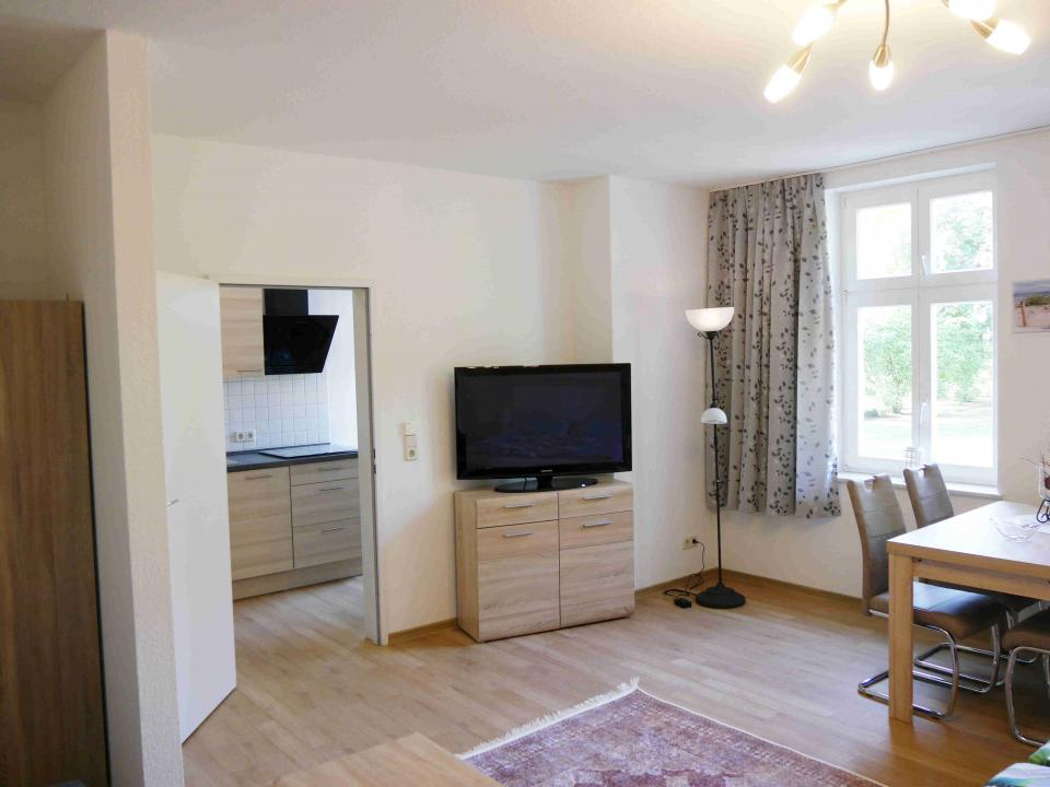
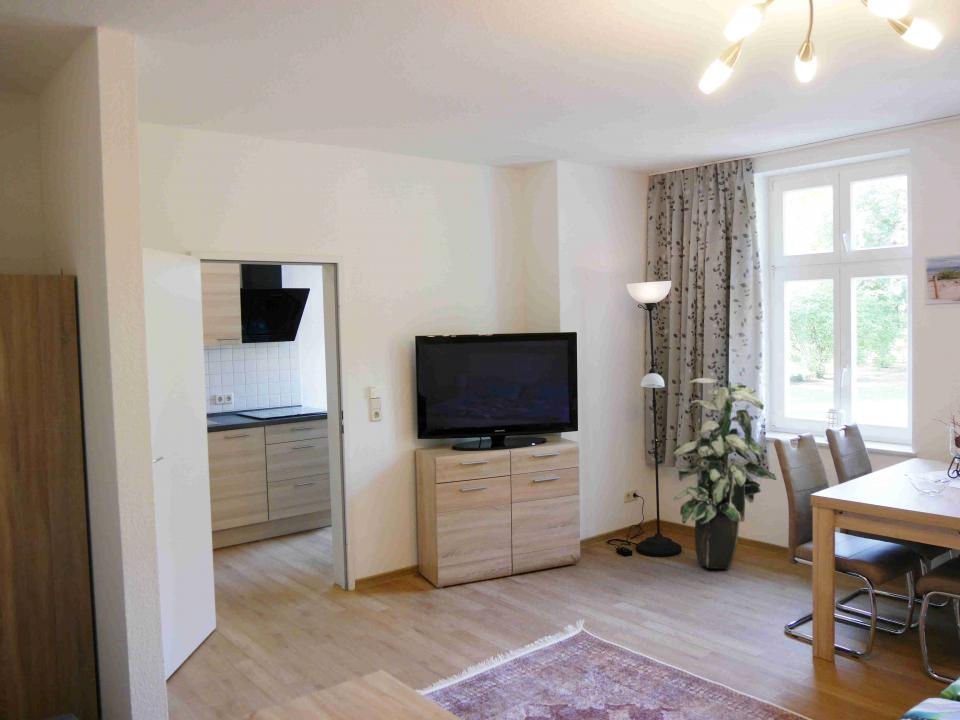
+ indoor plant [671,377,778,570]
